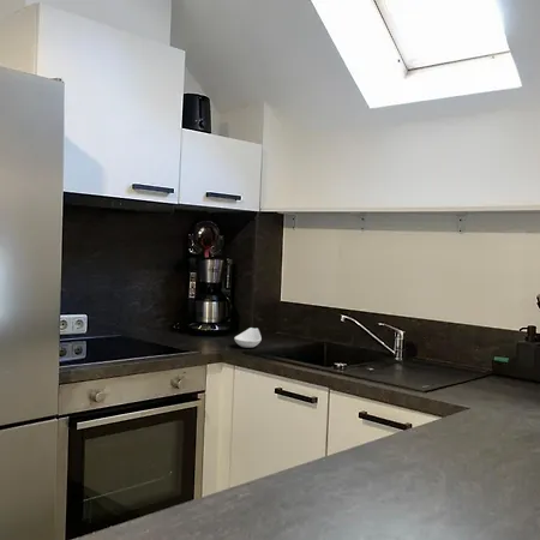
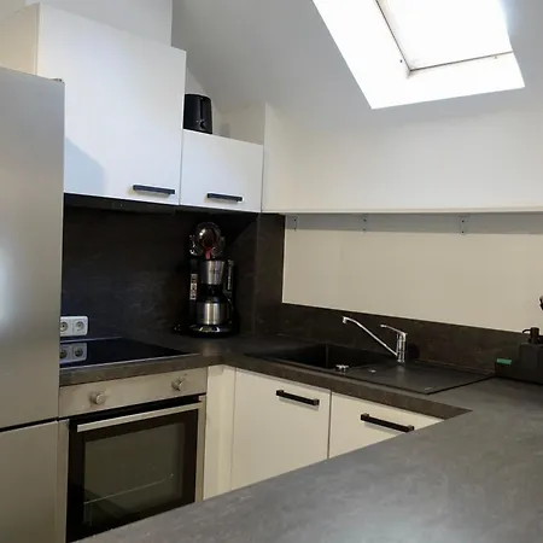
- spoon rest [233,326,263,349]
